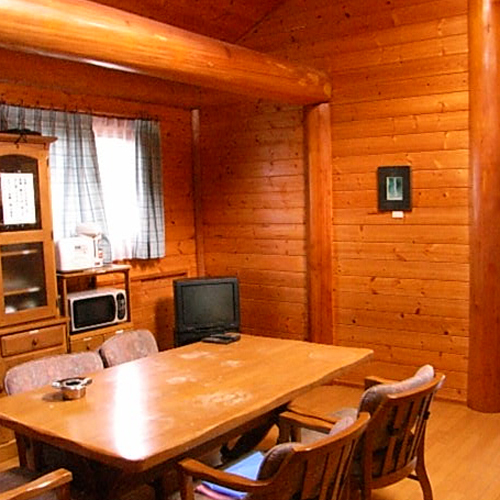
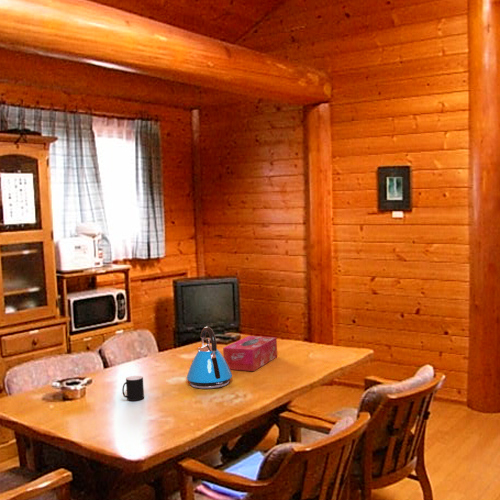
+ kettle [186,326,233,390]
+ tissue box [222,335,278,372]
+ cup [121,375,145,402]
